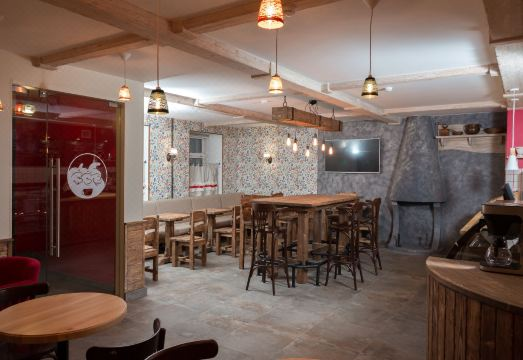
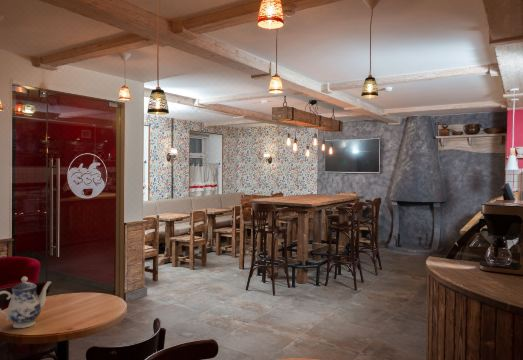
+ teapot [0,276,53,329]
